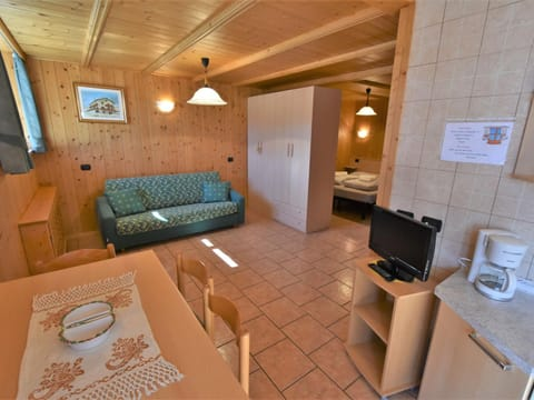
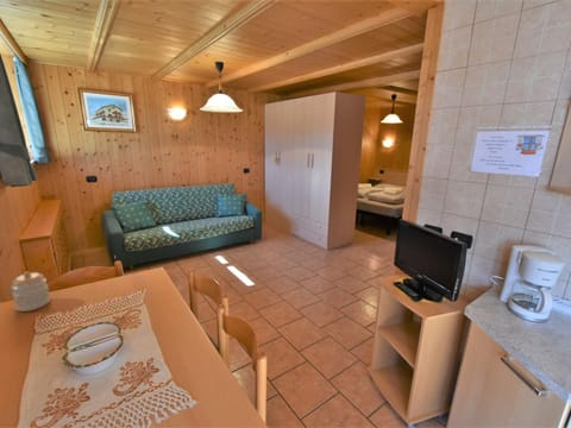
+ jar [10,271,51,313]
